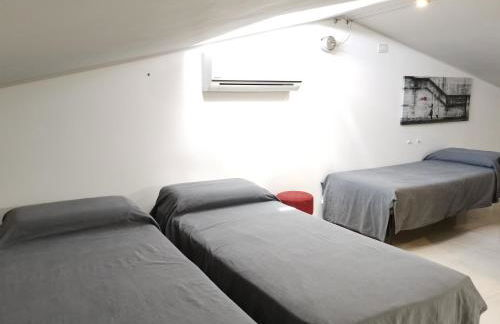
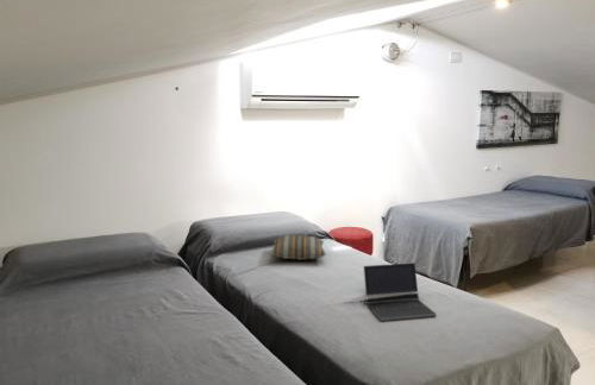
+ pillow [269,234,327,261]
+ laptop computer [363,261,437,322]
